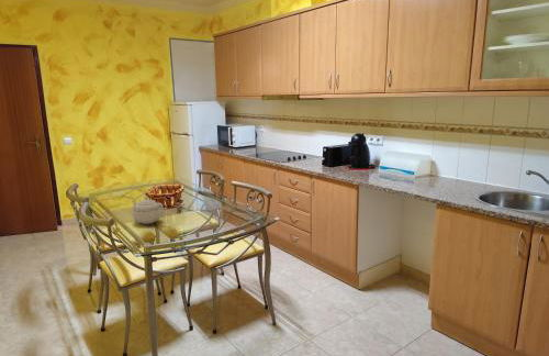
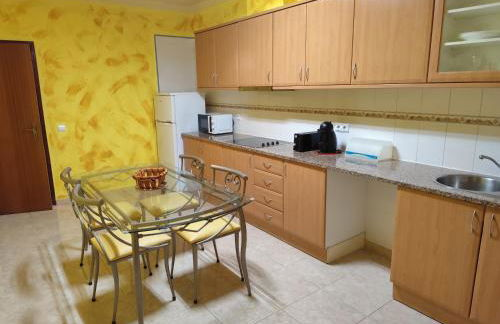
- teapot [132,194,165,225]
